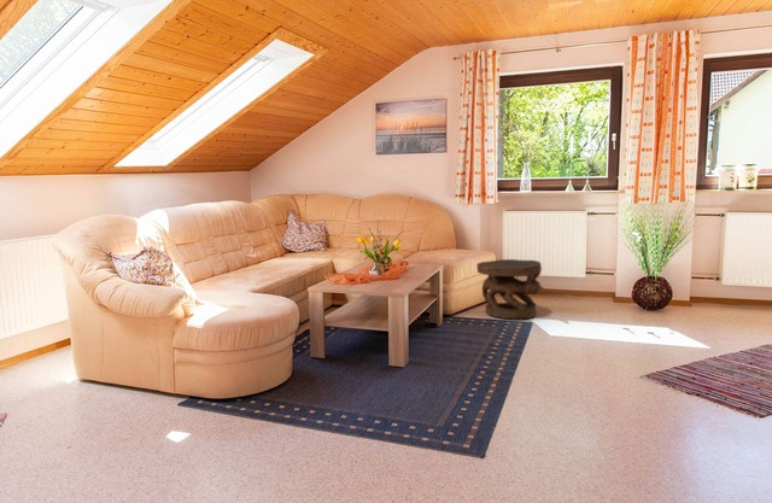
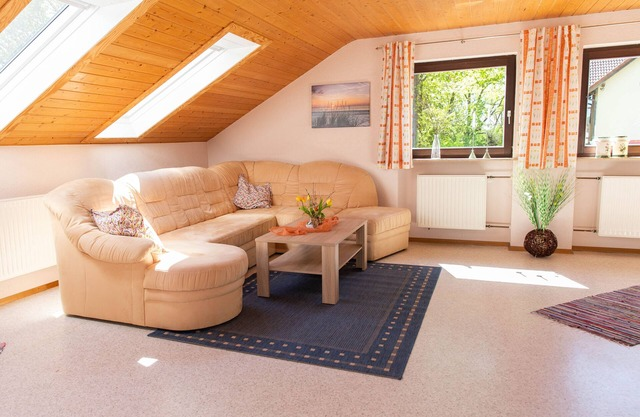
- side table [475,258,545,320]
